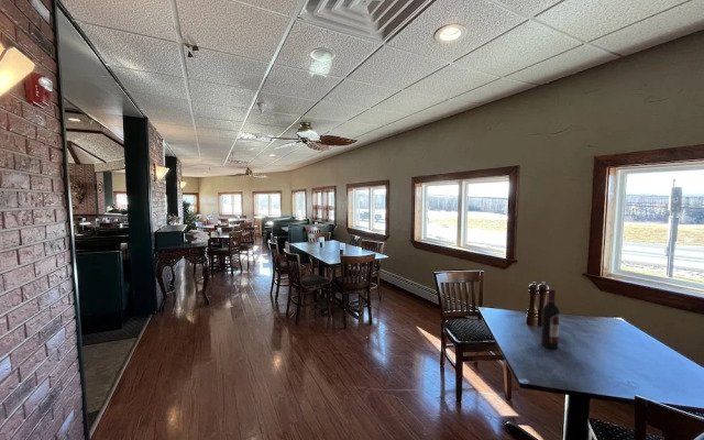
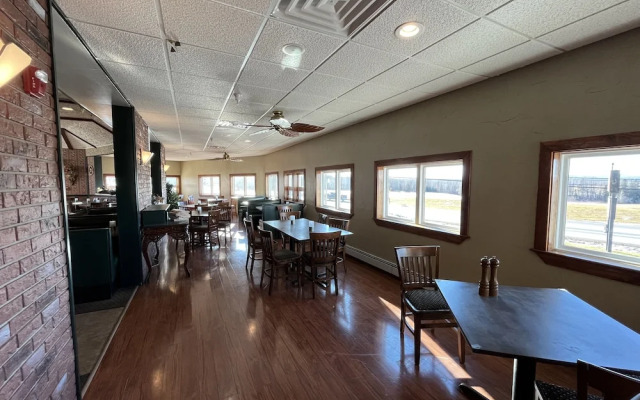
- wine bottle [540,288,561,350]
